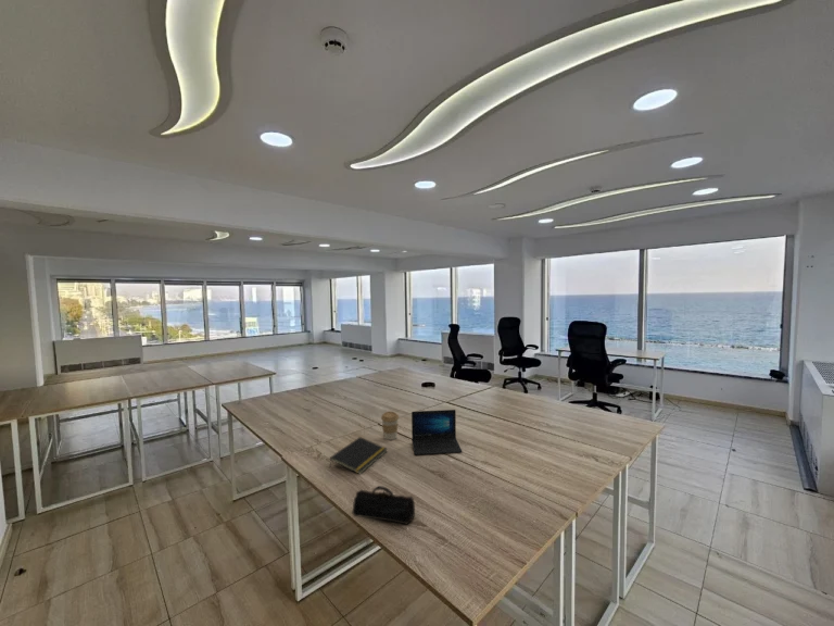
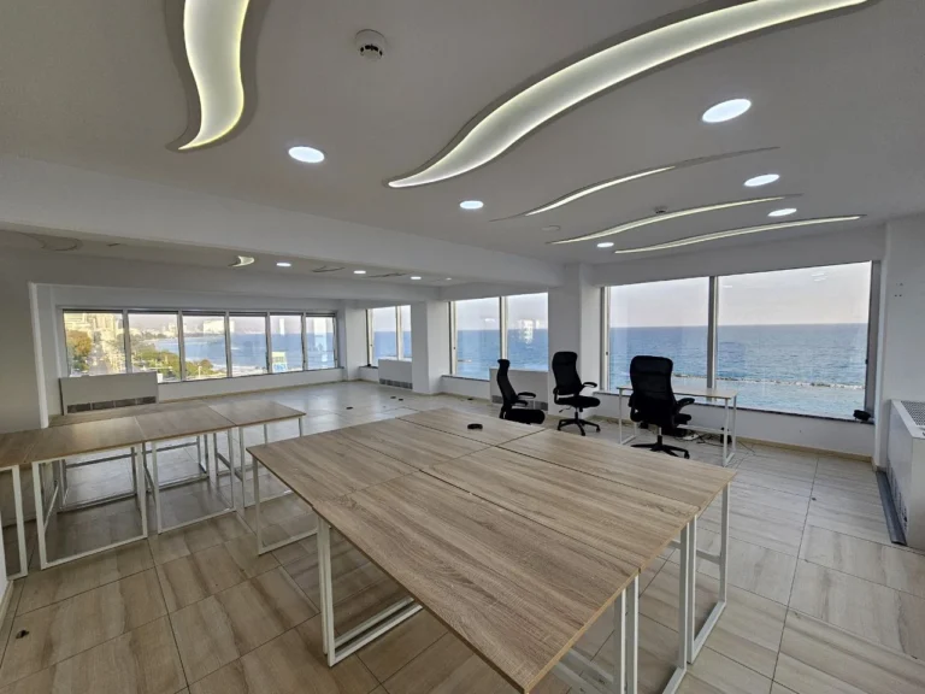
- notepad [329,436,388,475]
- coffee cup [380,411,400,441]
- pencil case [351,485,416,525]
- laptop [410,409,463,455]
